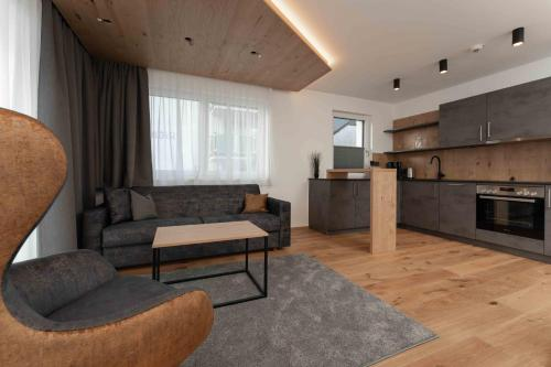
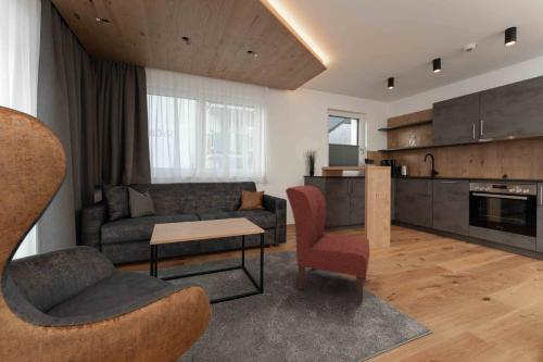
+ chair [285,185,370,303]
